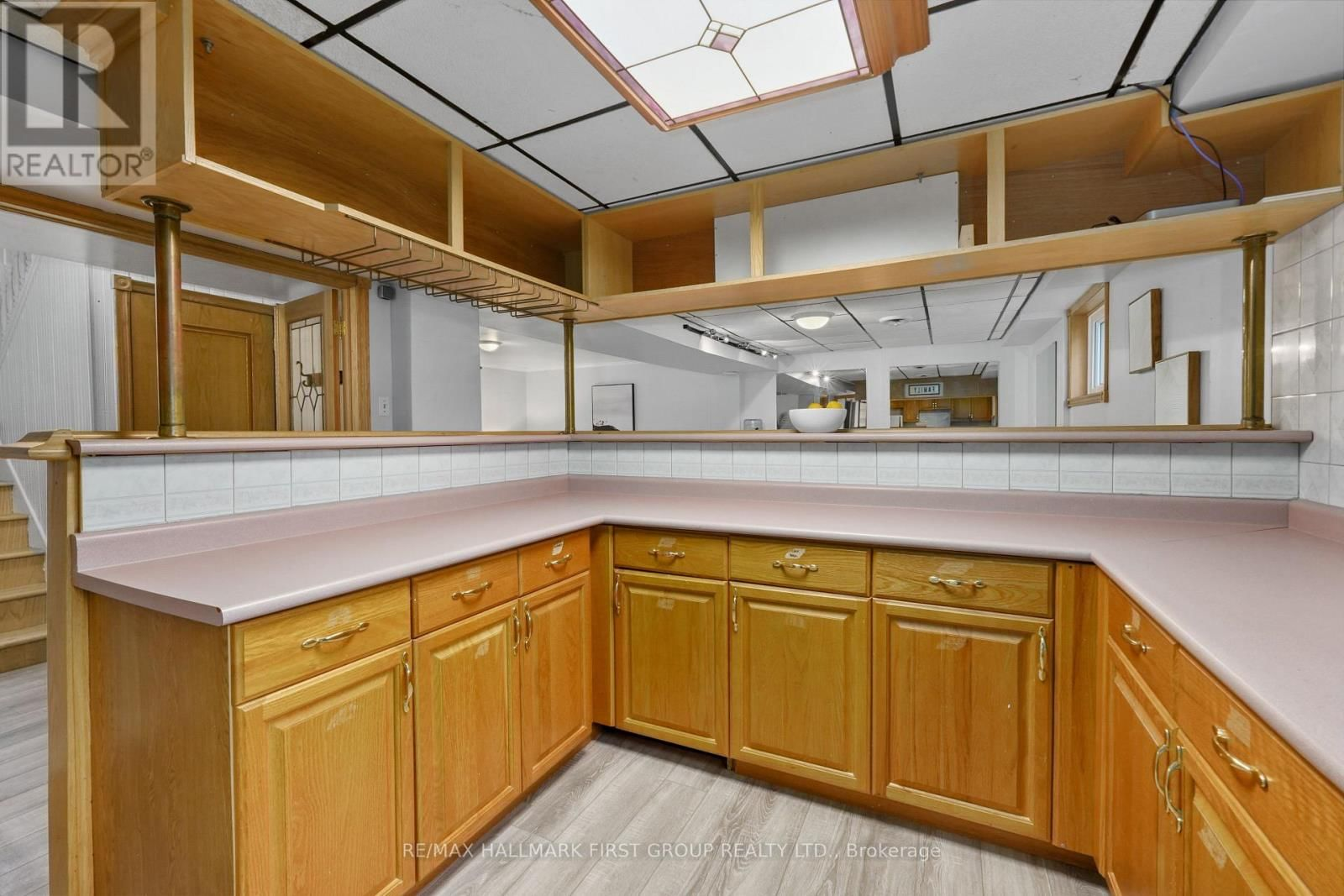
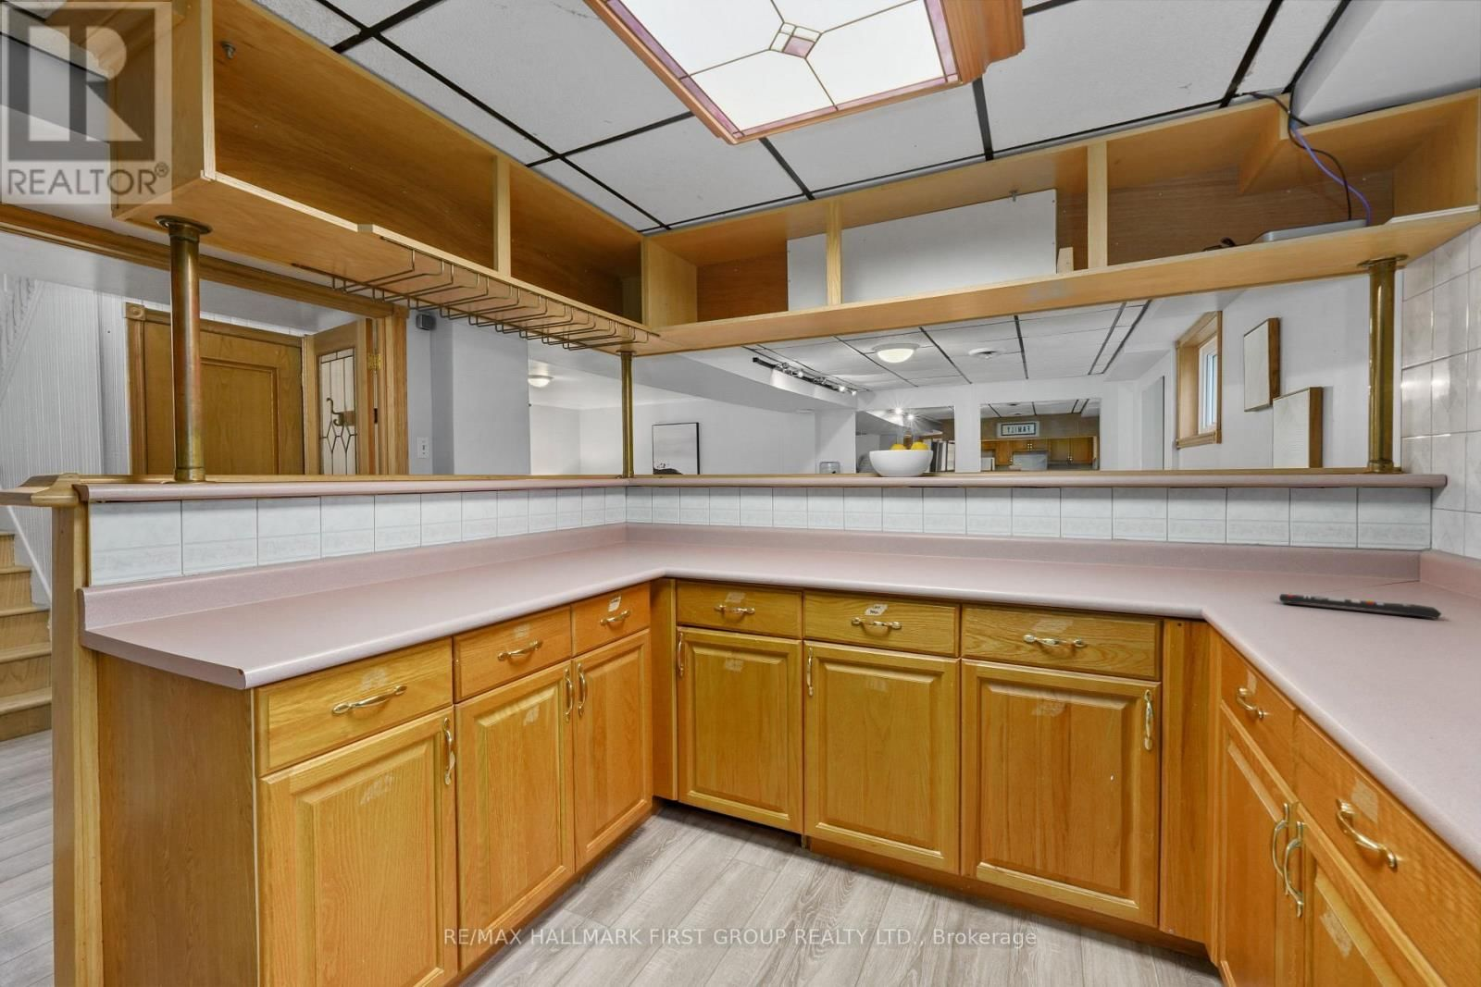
+ remote control [1278,592,1444,620]
